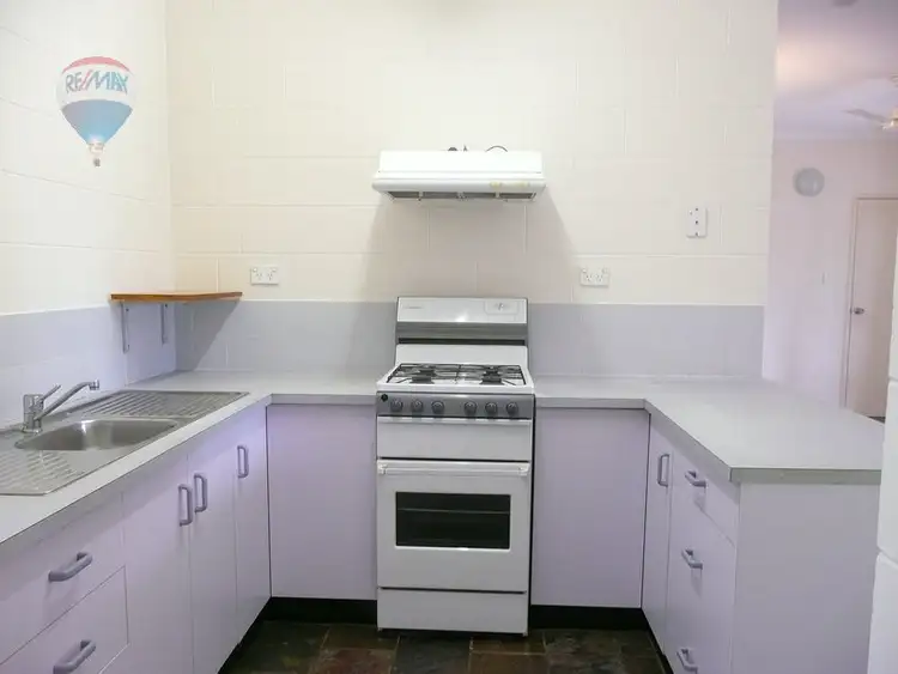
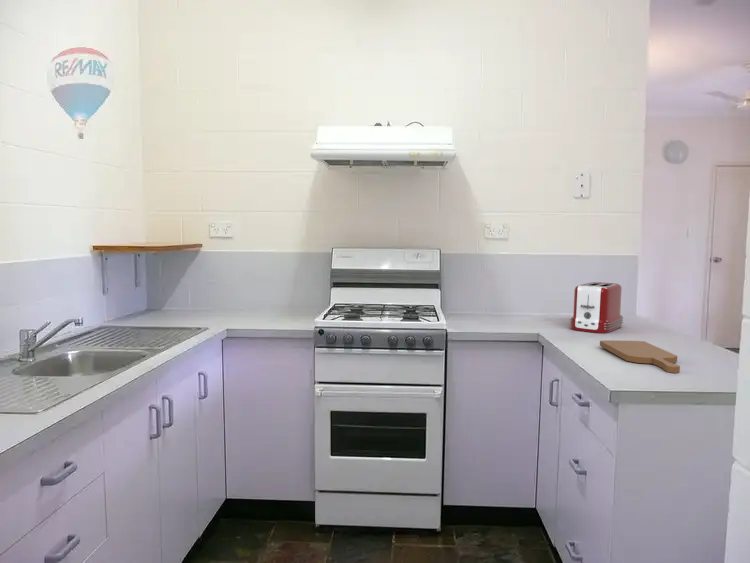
+ cutting board [599,339,681,374]
+ toaster [569,281,624,334]
